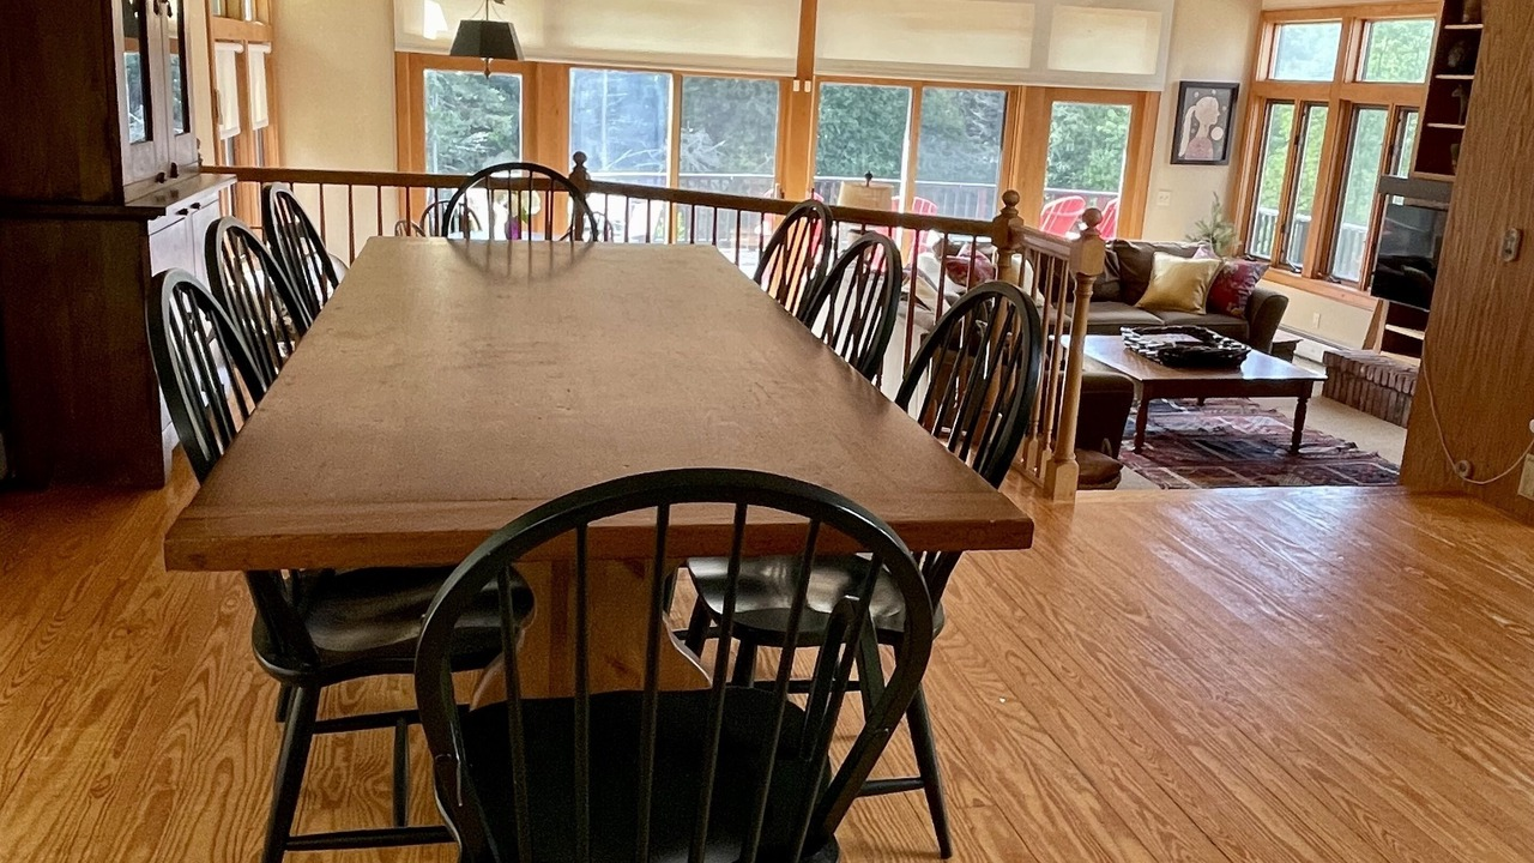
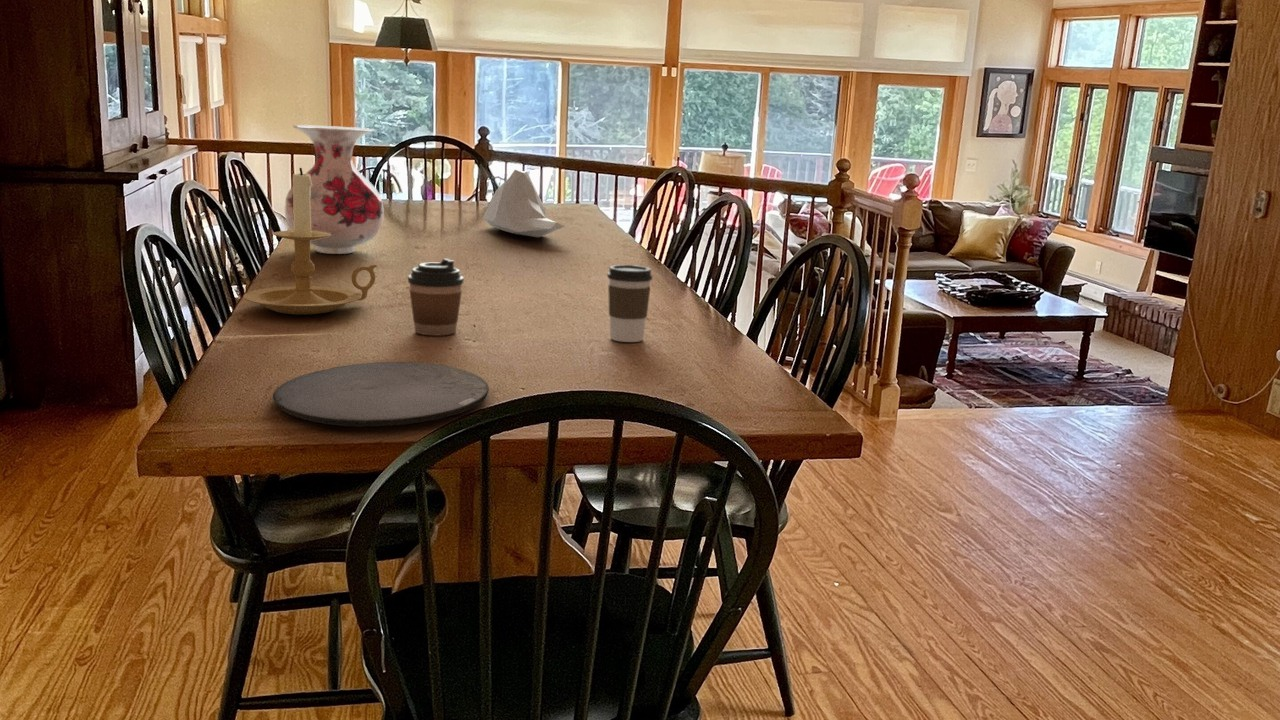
+ vase [284,124,385,255]
+ coffee cup [407,258,465,336]
+ coffee cup [606,264,653,343]
+ candle holder [243,167,378,316]
+ plate [272,361,490,428]
+ napkin [482,169,565,238]
